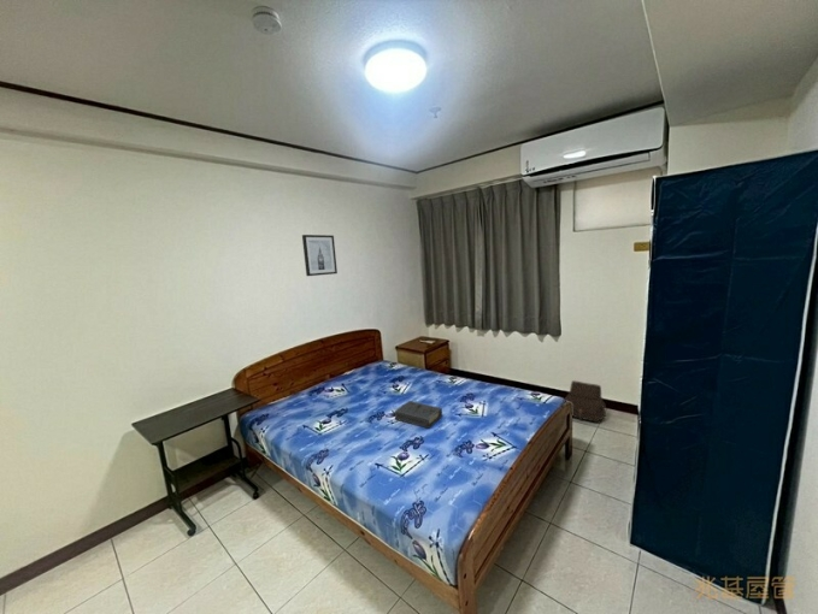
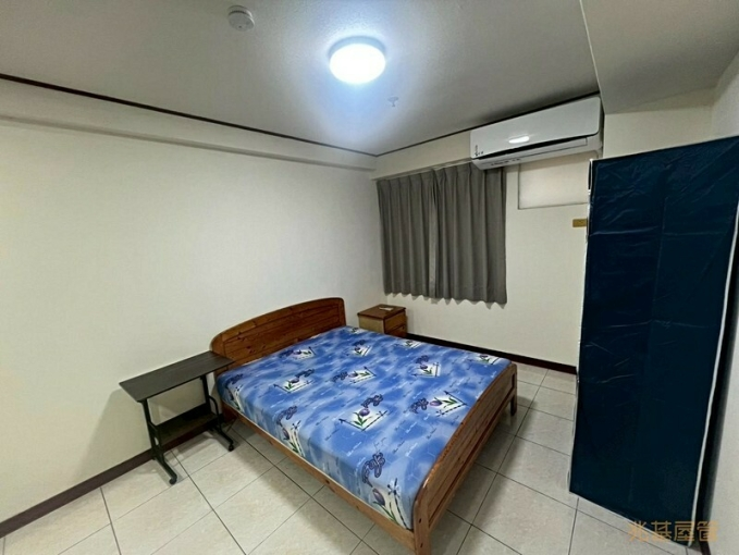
- satchel [564,379,607,424]
- book [393,400,443,430]
- wall art [301,234,339,277]
